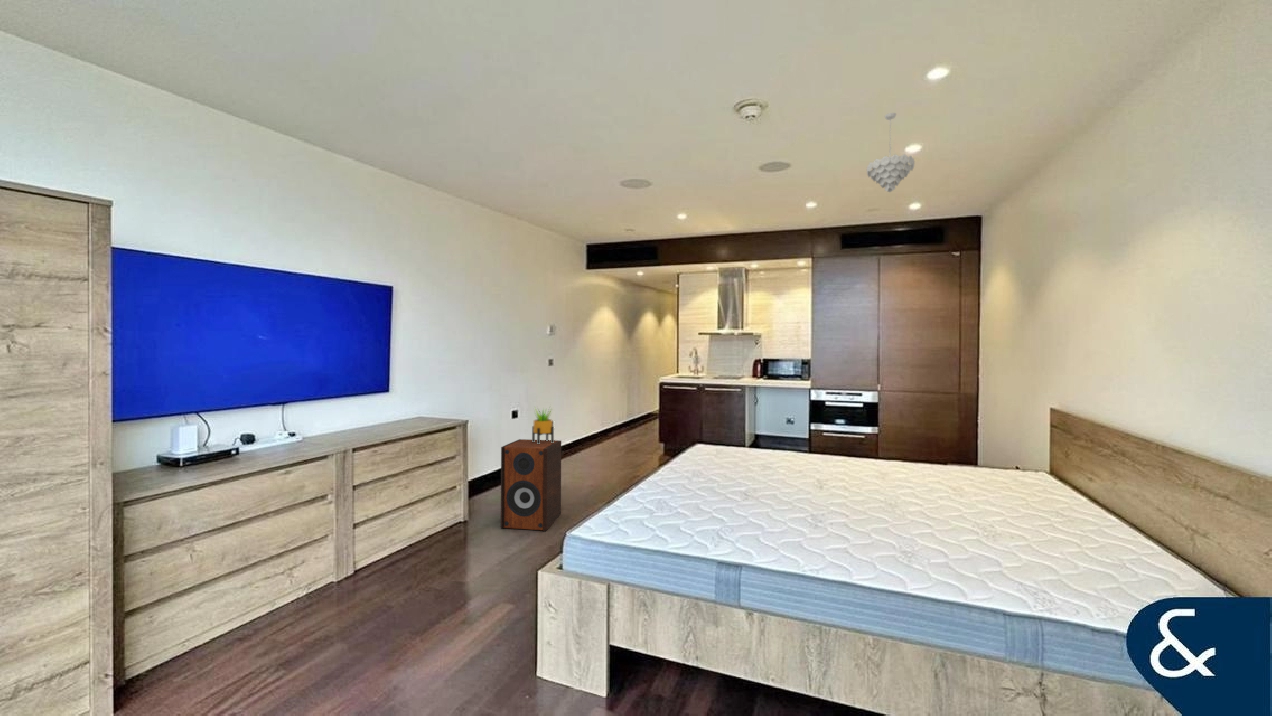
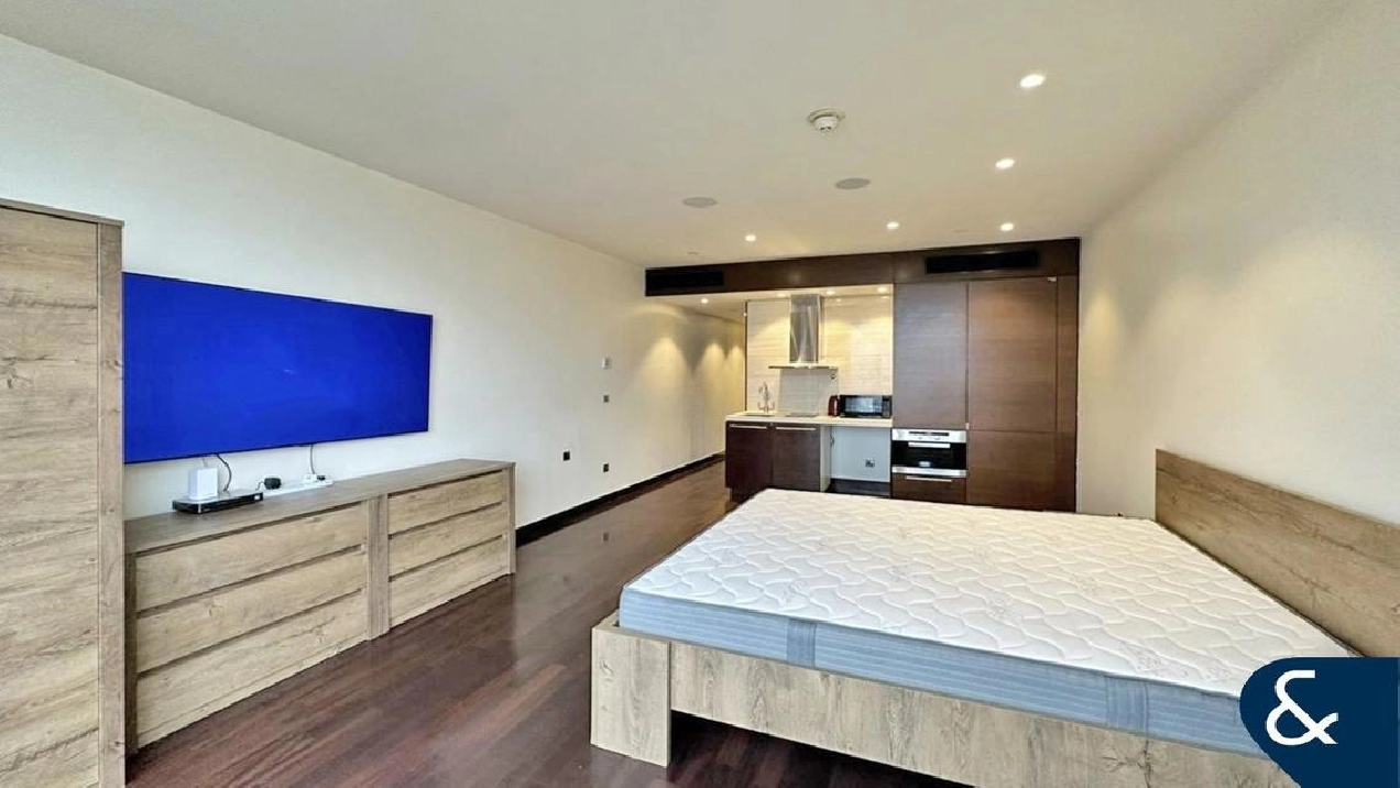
- pendant light [866,112,916,193]
- potted plant [531,404,555,444]
- speaker [500,438,562,532]
